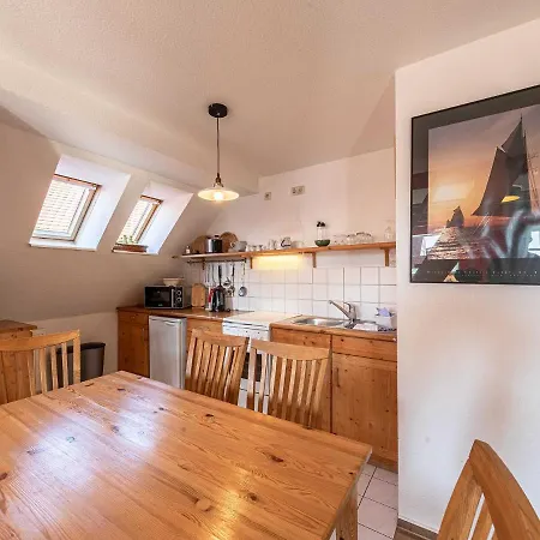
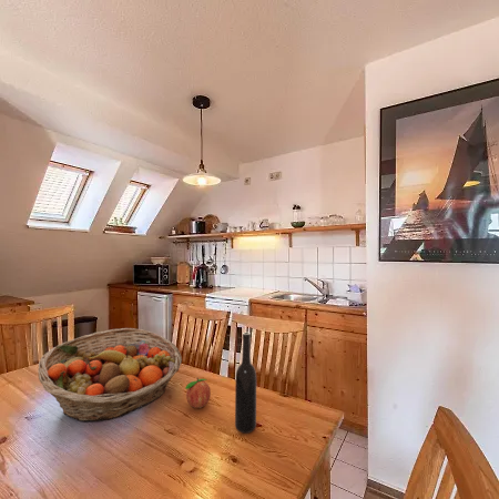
+ fruit basket [37,327,183,424]
+ bottle [234,332,257,435]
+ fruit [184,376,212,409]
